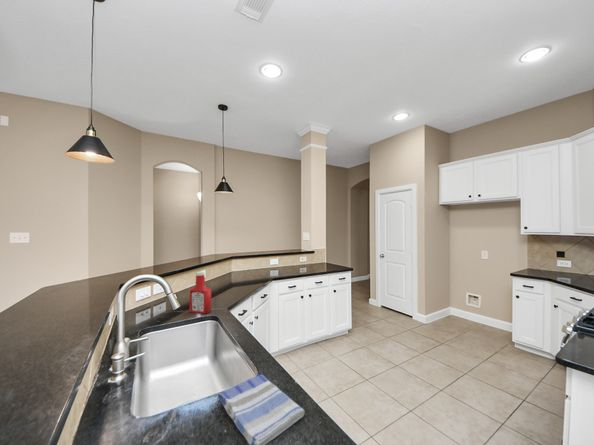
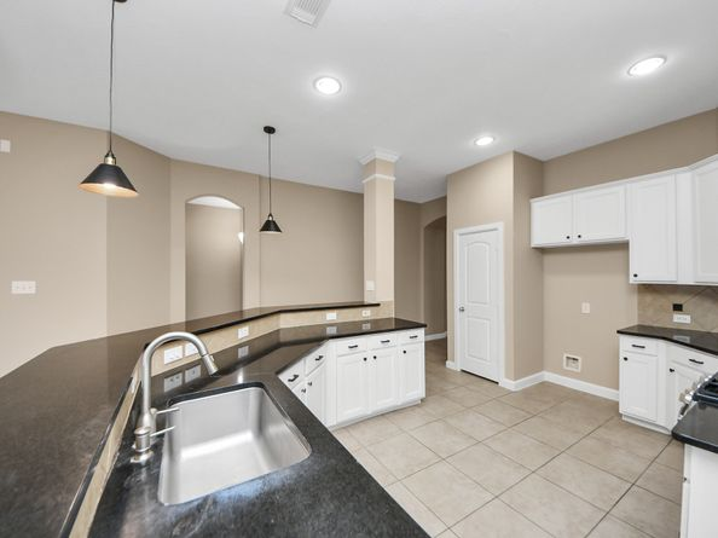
- soap bottle [189,271,212,315]
- dish towel [217,373,306,445]
